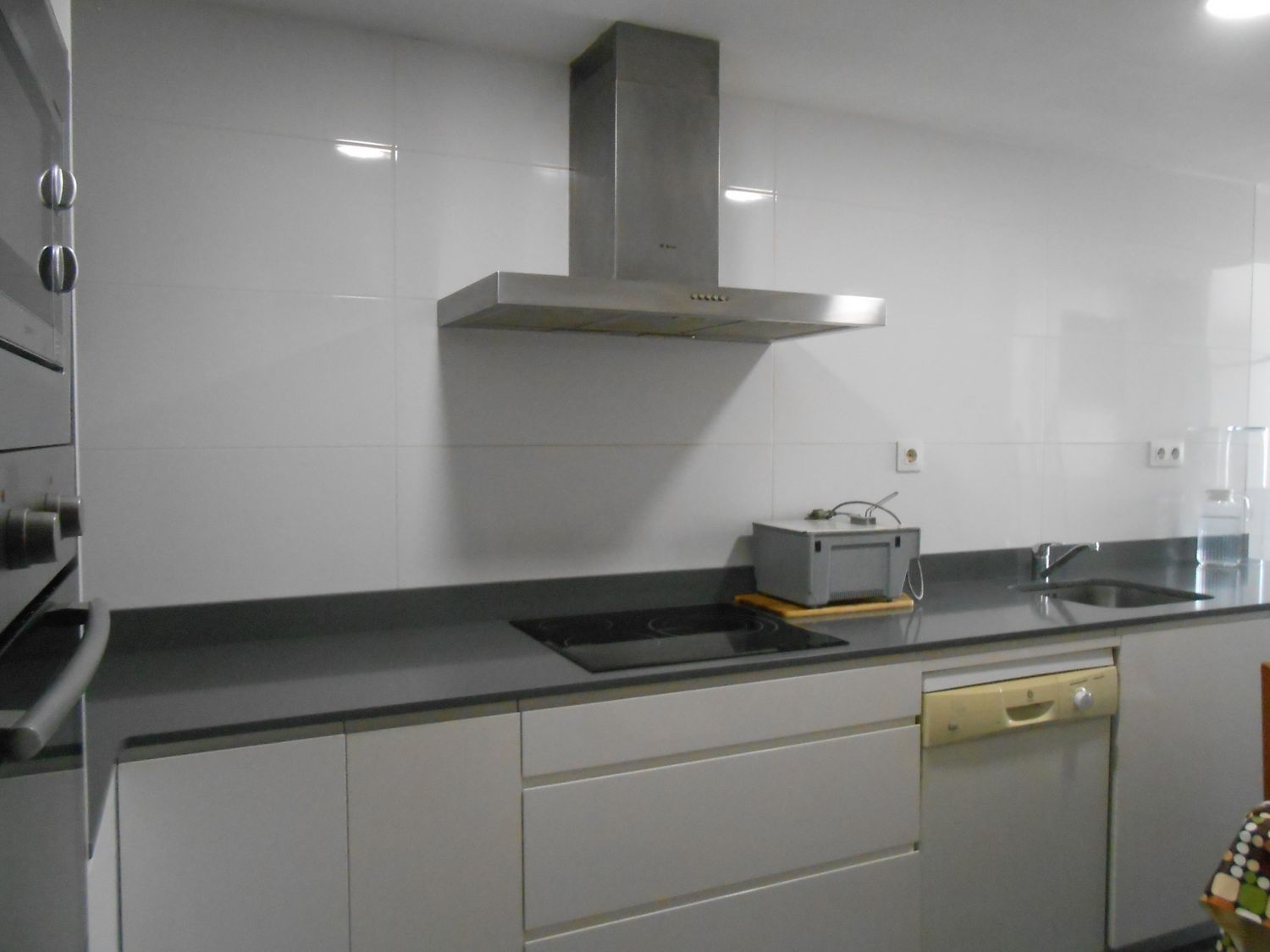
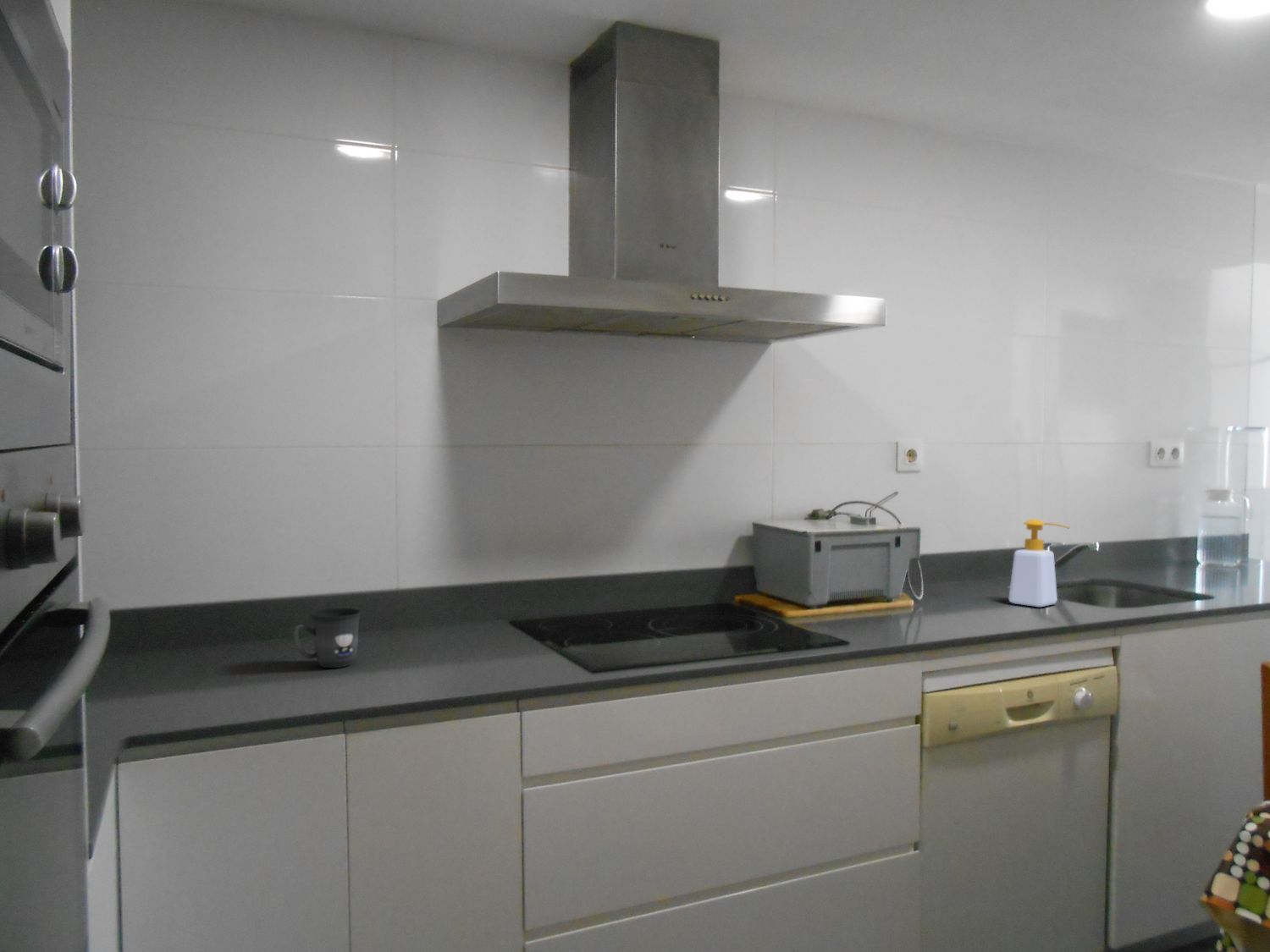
+ soap bottle [1008,518,1070,608]
+ mug [292,607,362,669]
